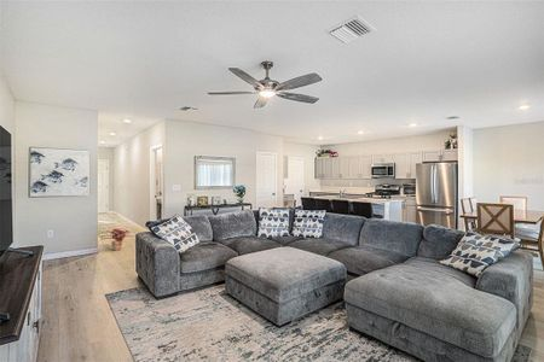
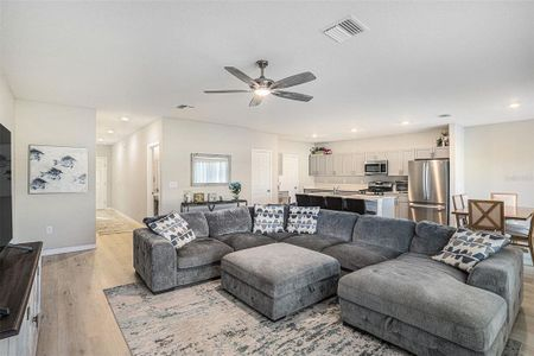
- potted plant [108,228,131,252]
